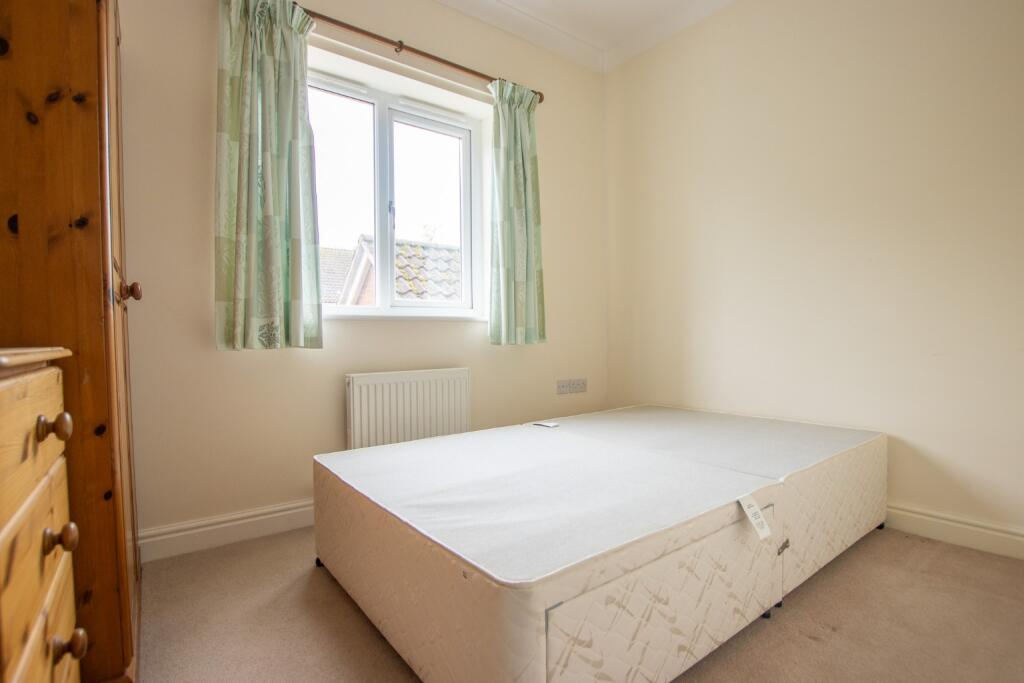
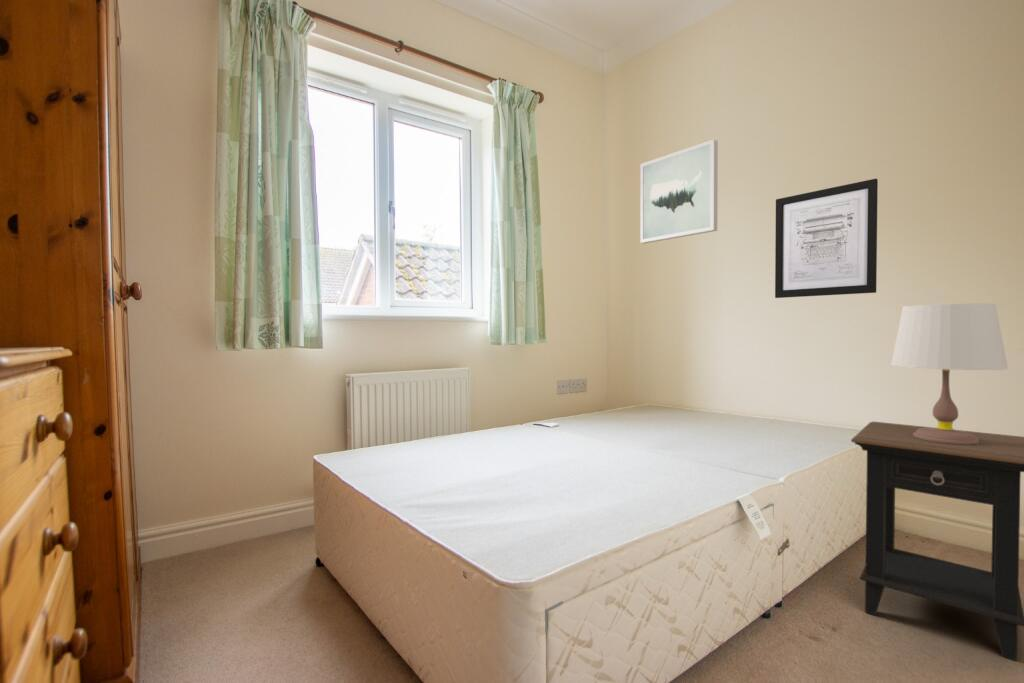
+ side table [850,421,1024,662]
+ table lamp [890,303,1009,445]
+ wall art [639,139,719,245]
+ wall art [774,178,879,299]
